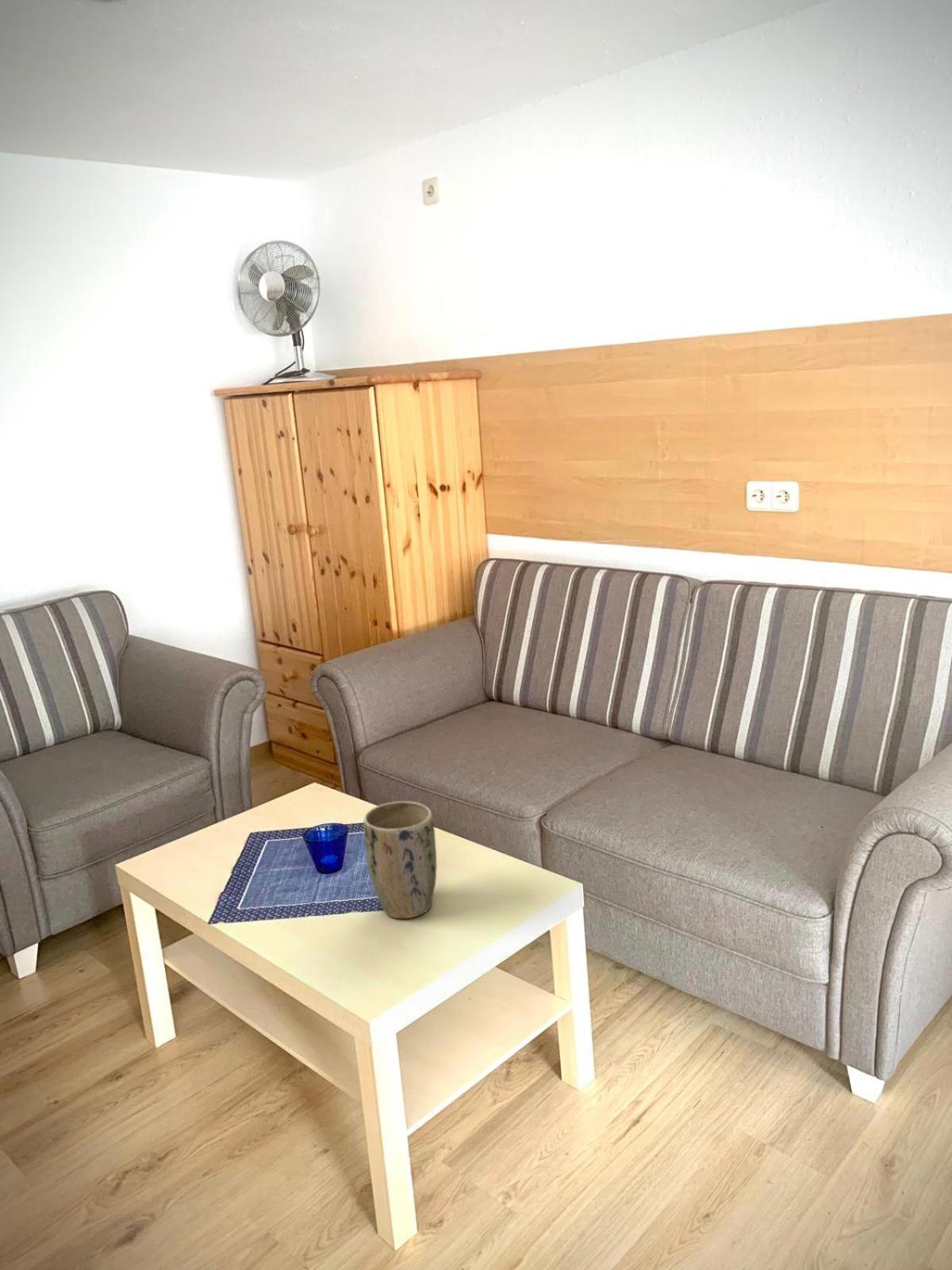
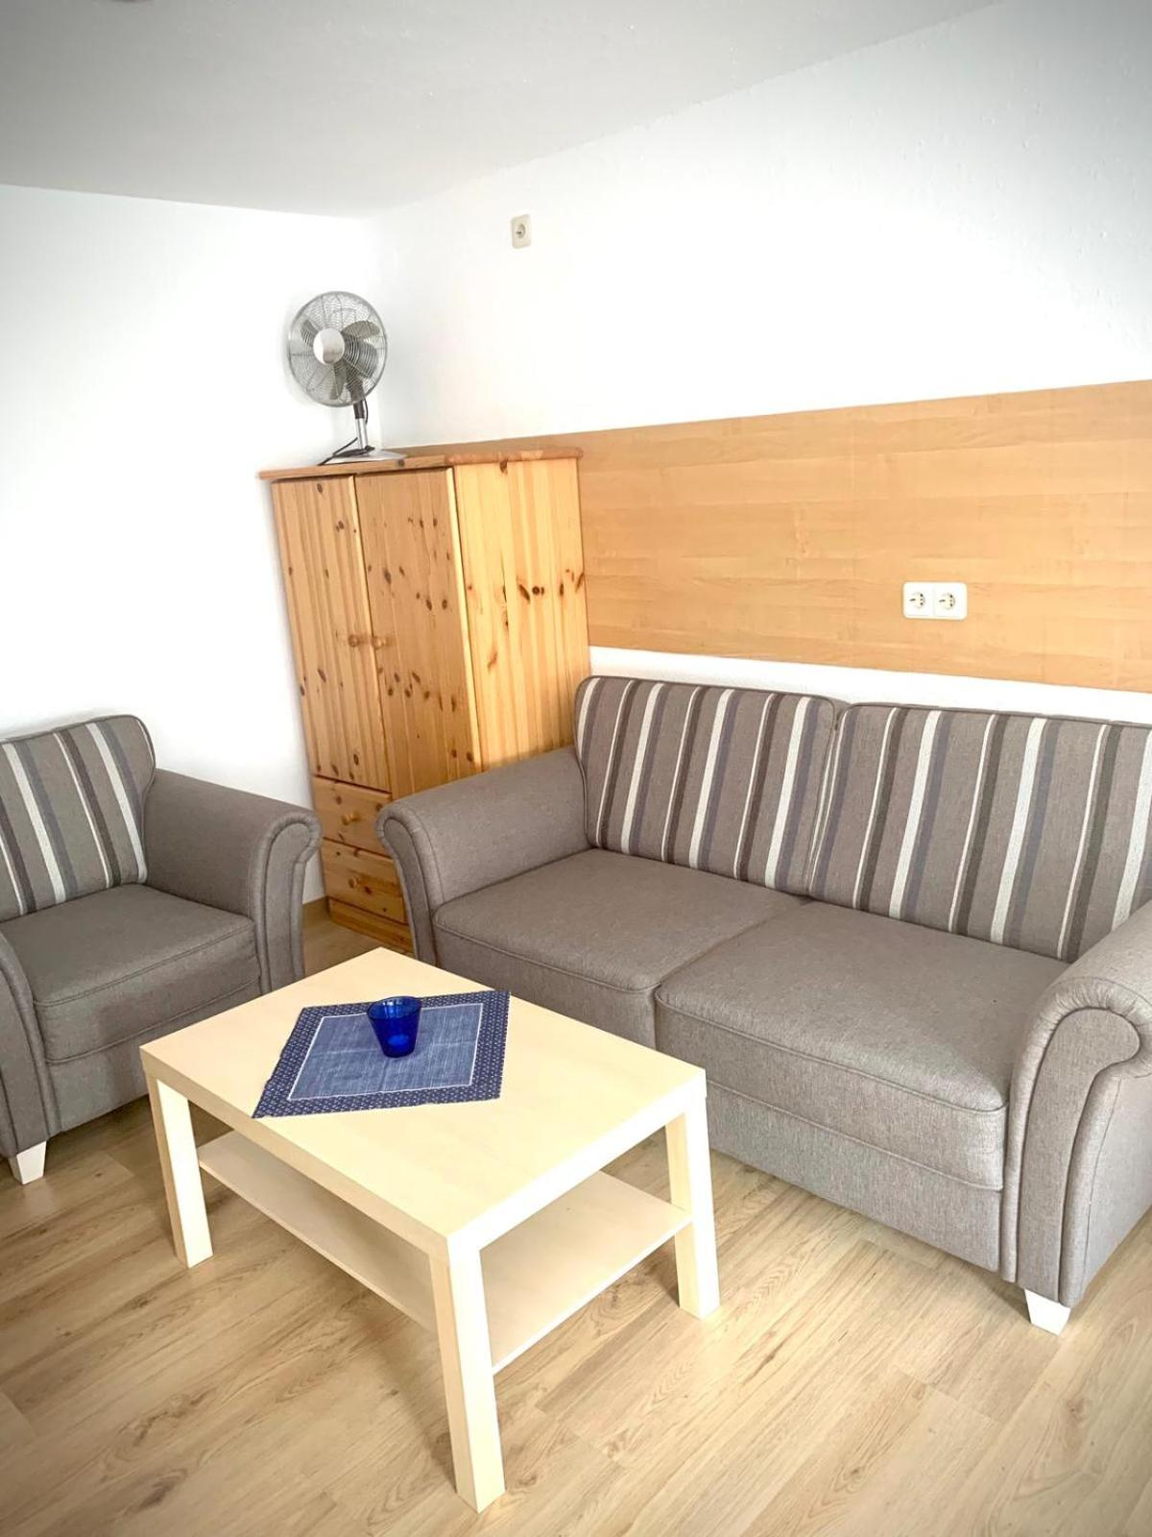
- plant pot [363,800,437,919]
